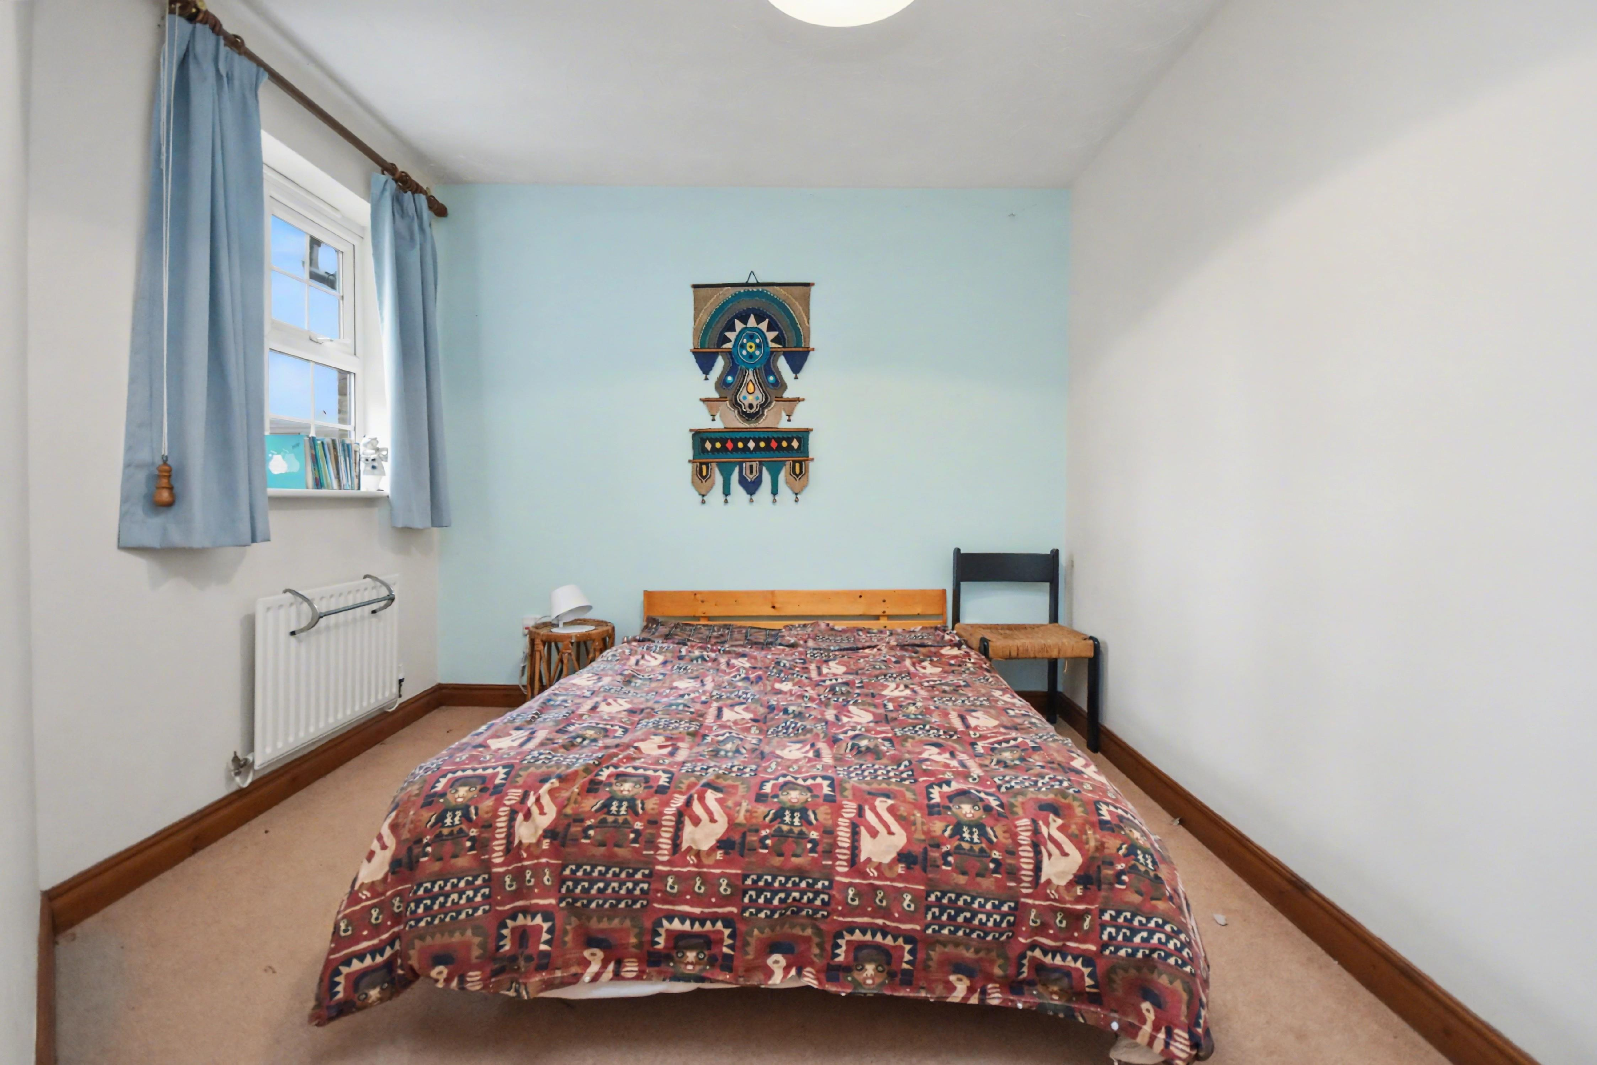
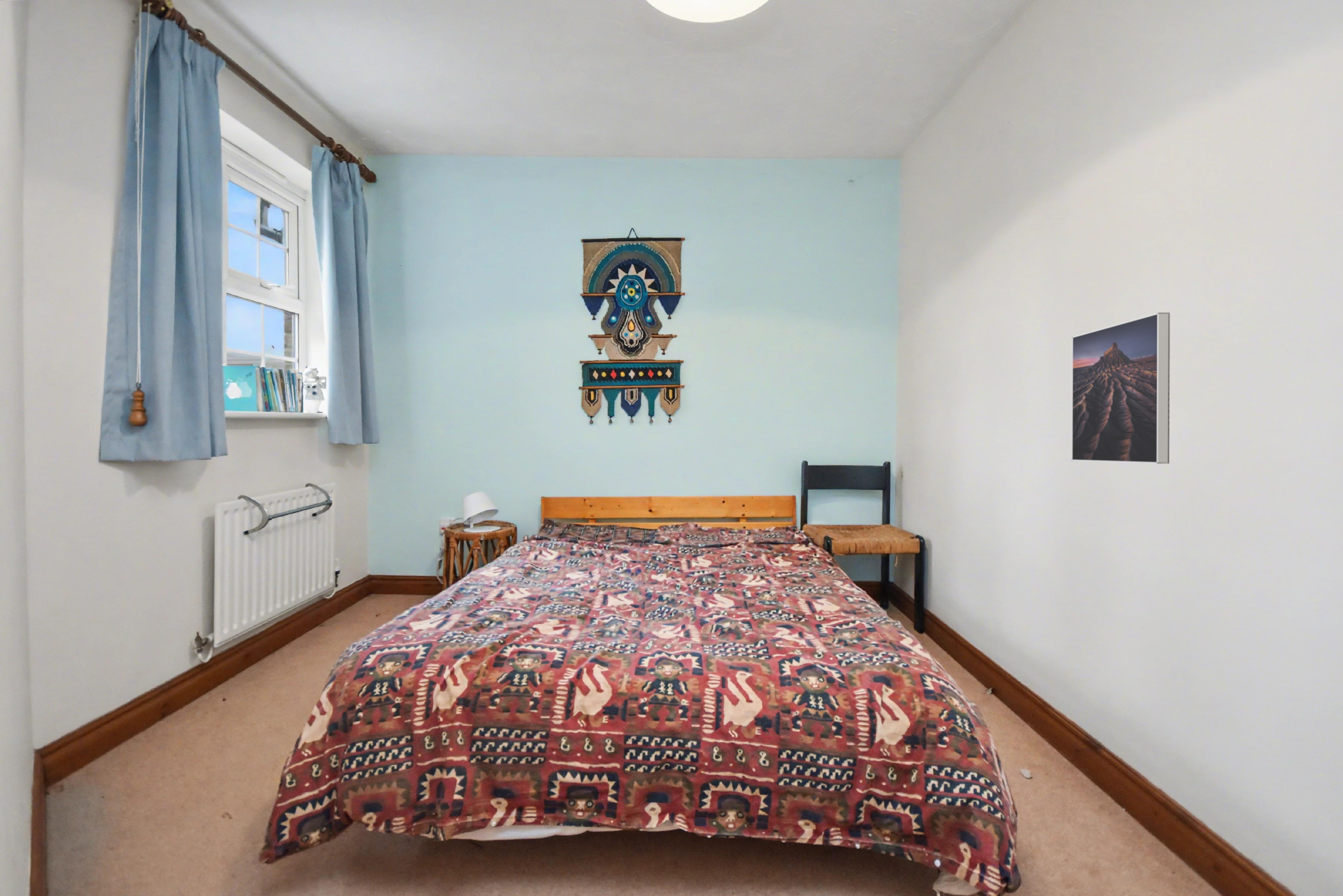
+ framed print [1071,312,1170,464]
